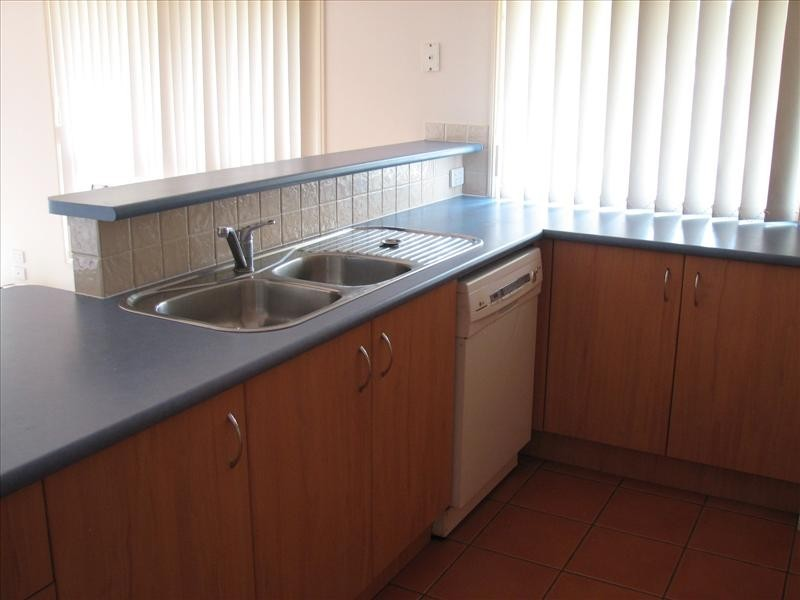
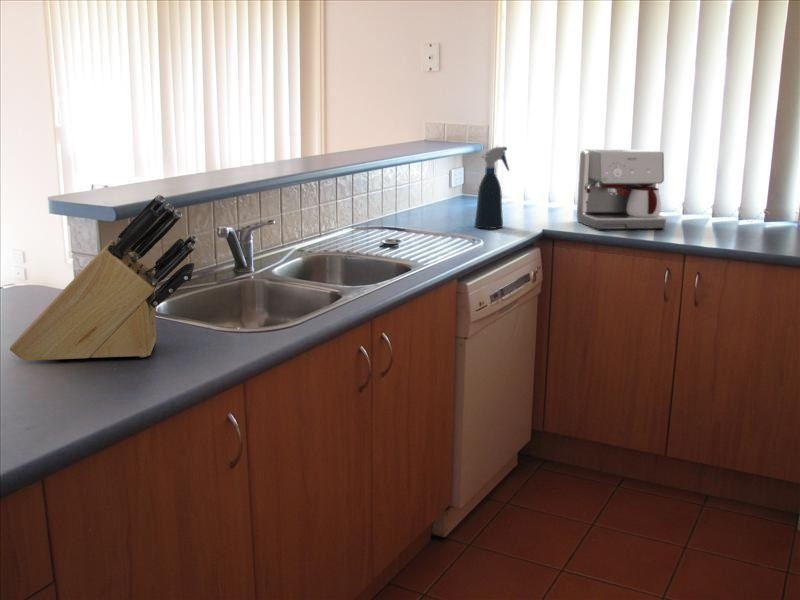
+ coffee maker [576,148,667,230]
+ knife block [9,194,198,362]
+ spray bottle [474,146,510,230]
